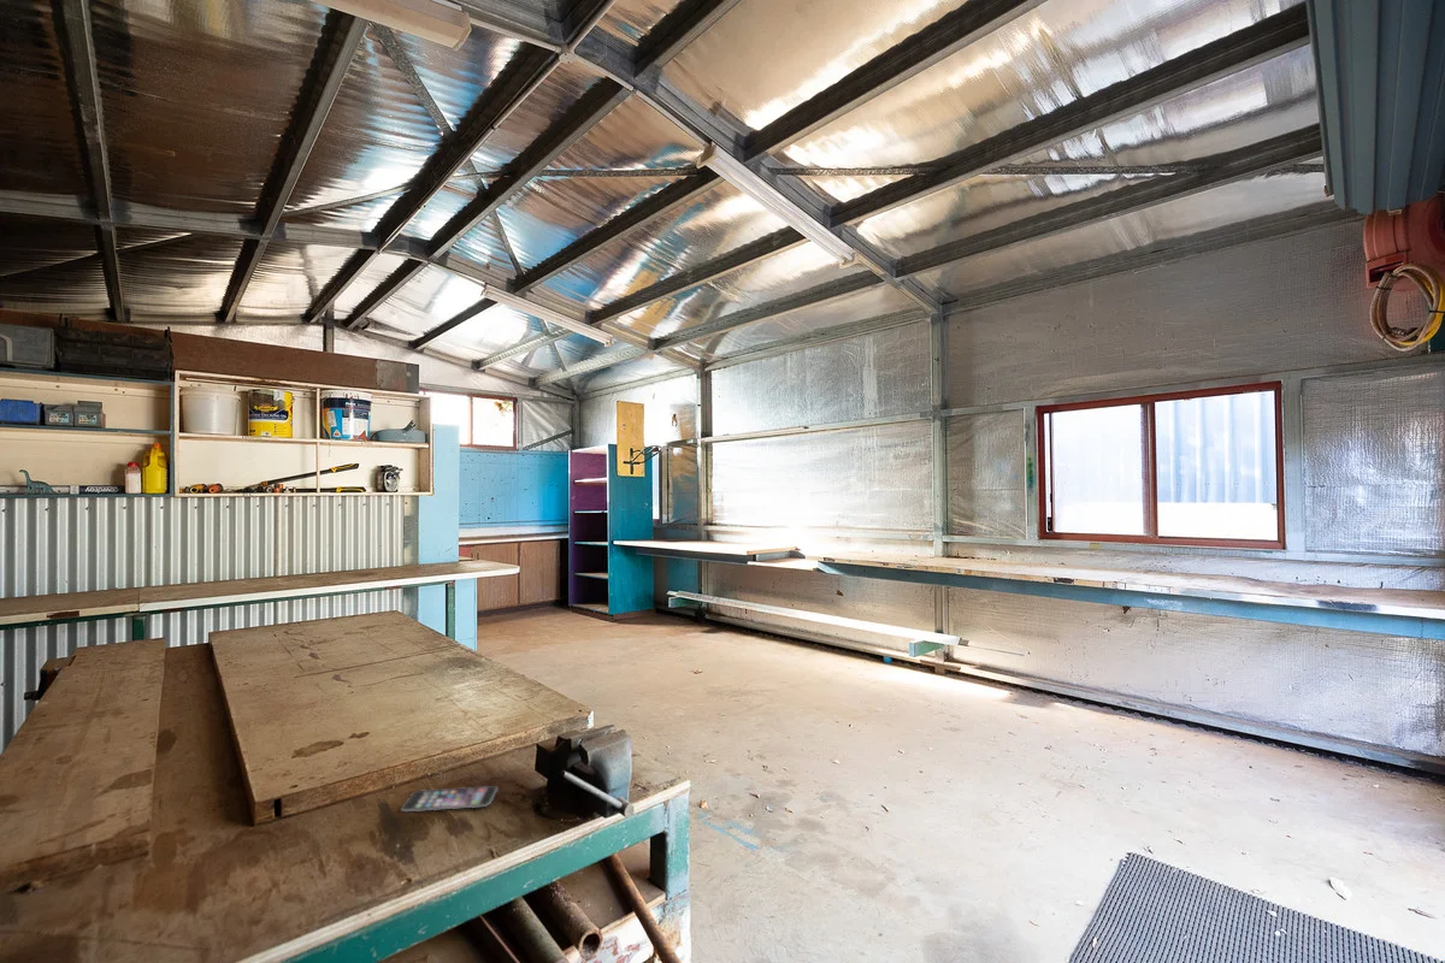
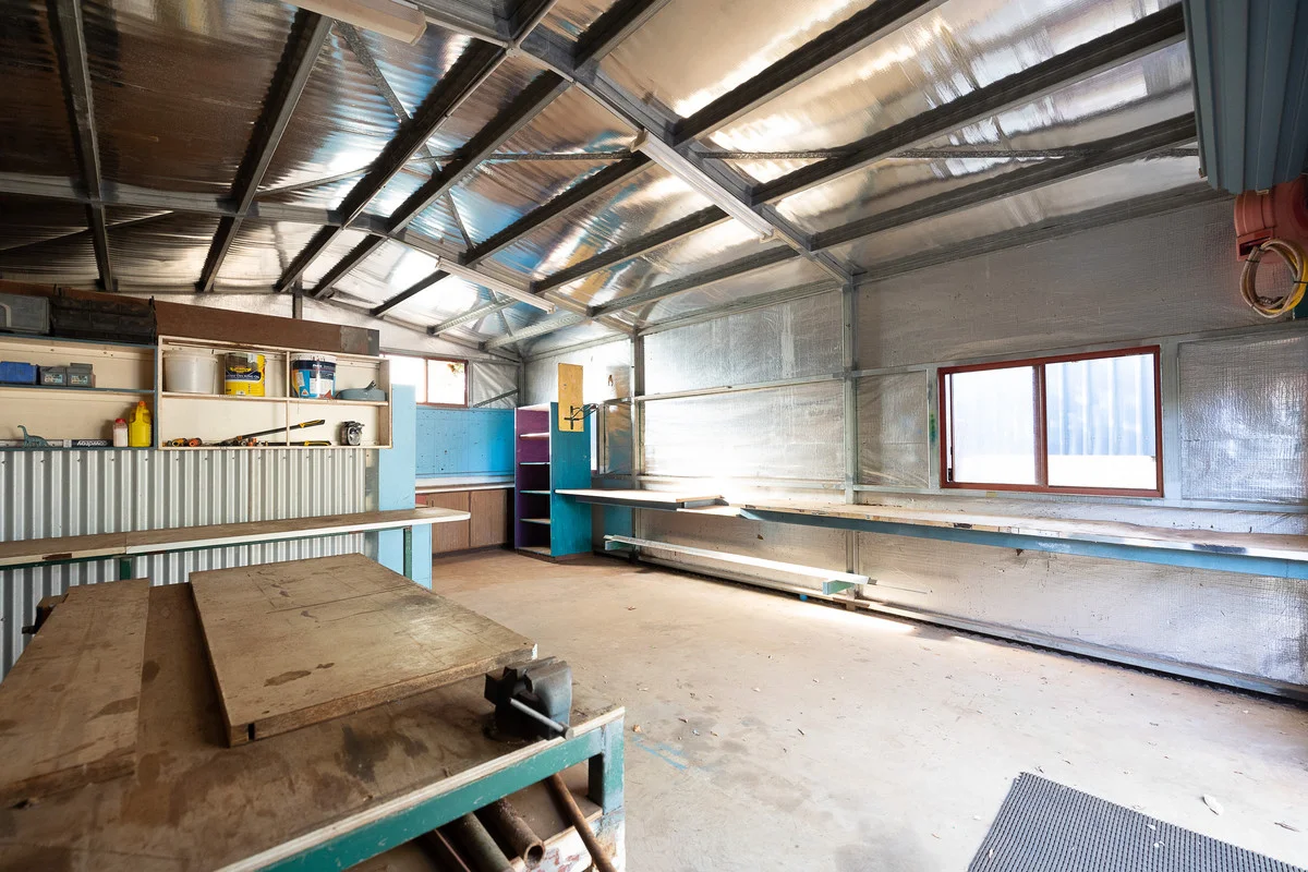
- smartphone [400,785,499,813]
